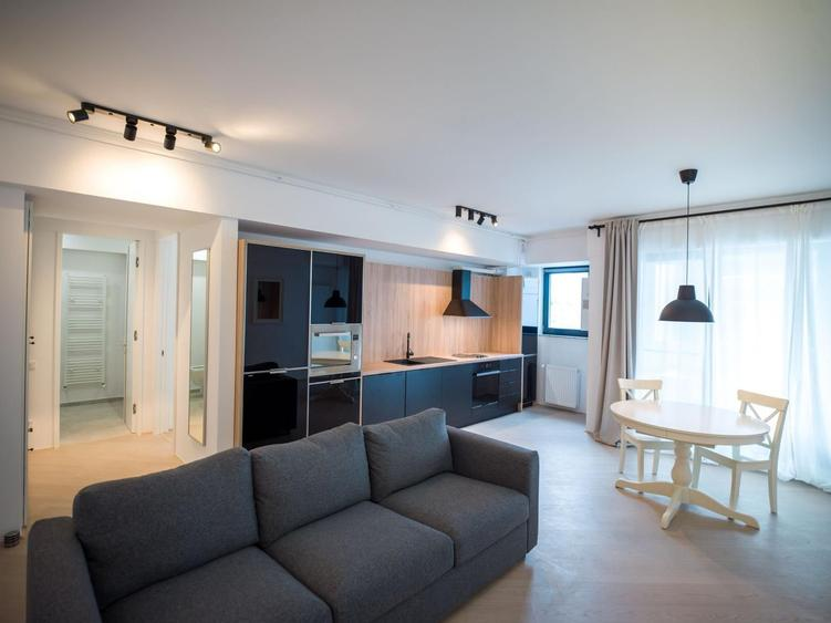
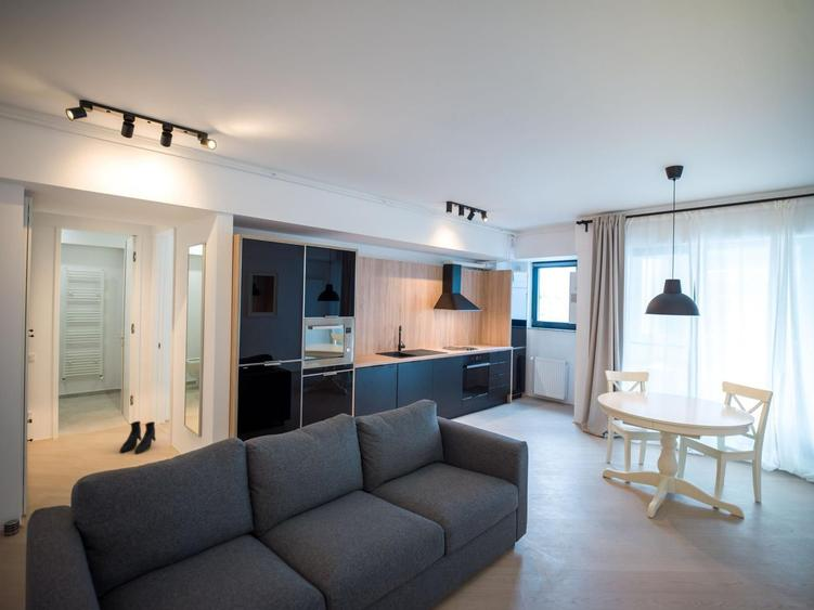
+ boots [118,420,157,455]
